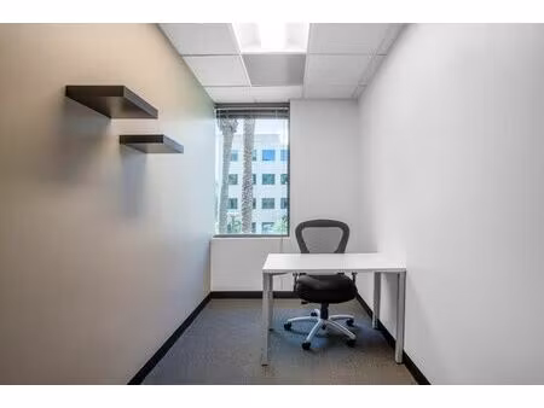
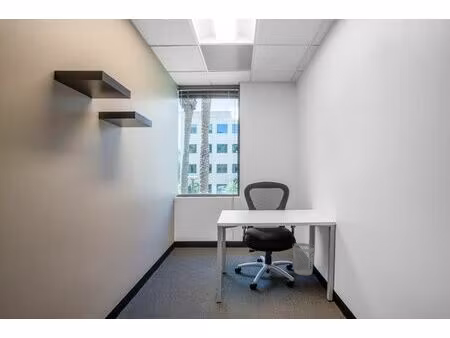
+ wastebasket [292,242,316,276]
